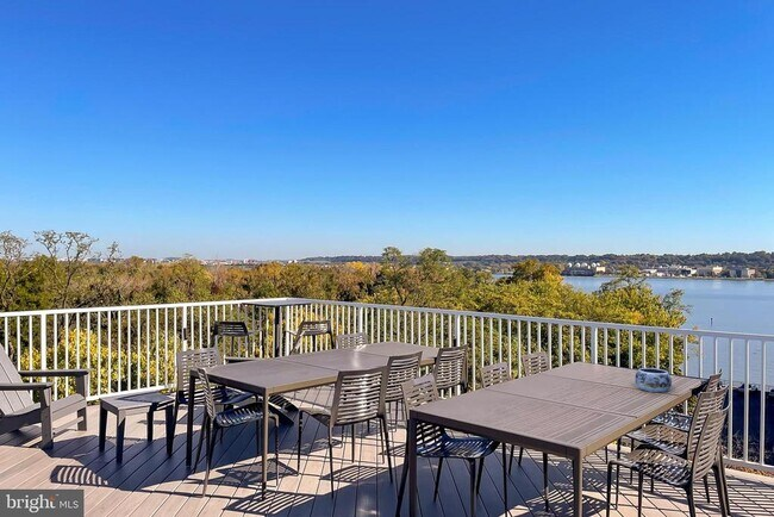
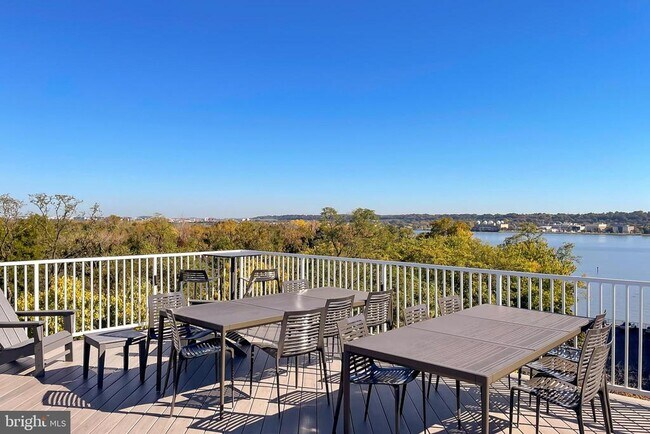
- decorative bowl [633,367,673,394]
